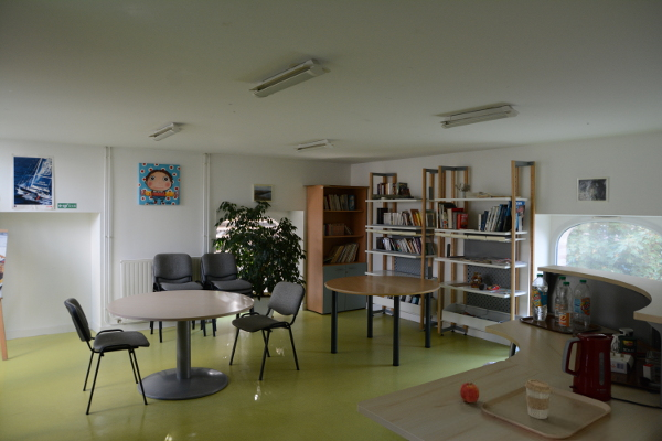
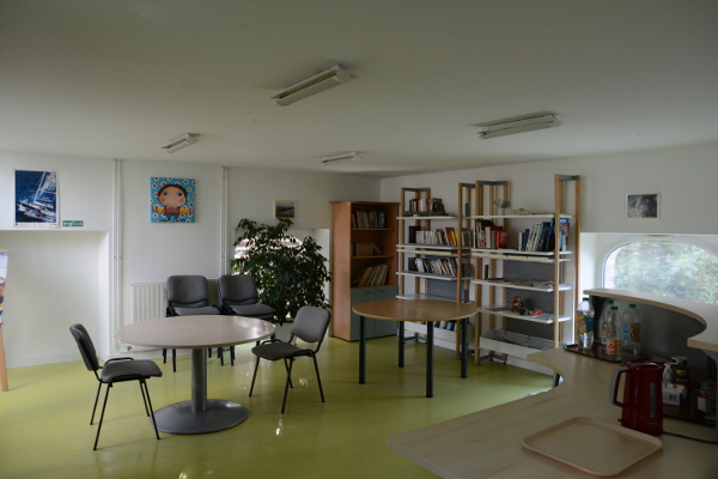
- fruit [459,381,480,404]
- coffee cup [524,378,553,420]
